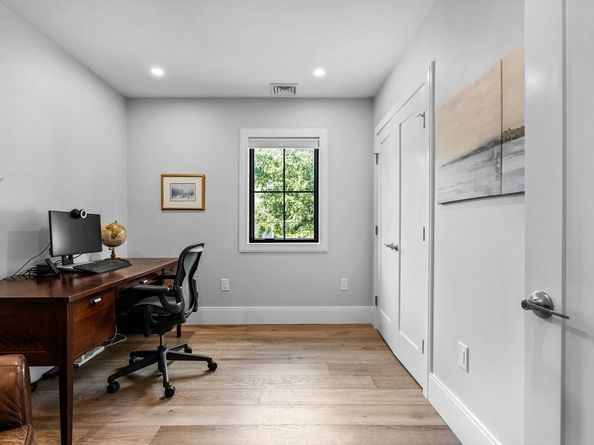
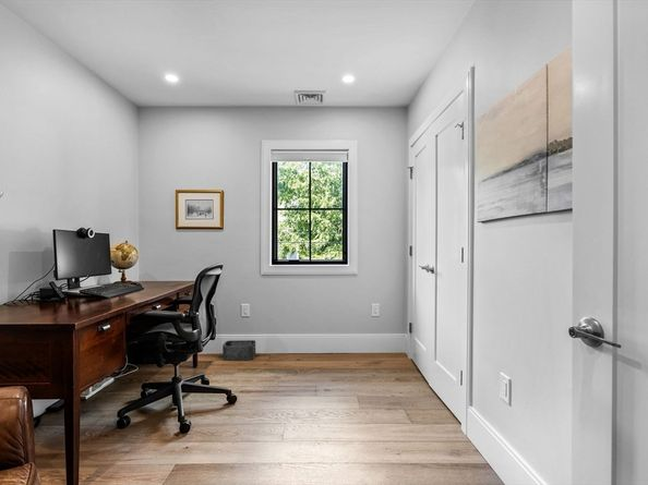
+ storage bin [221,339,256,361]
